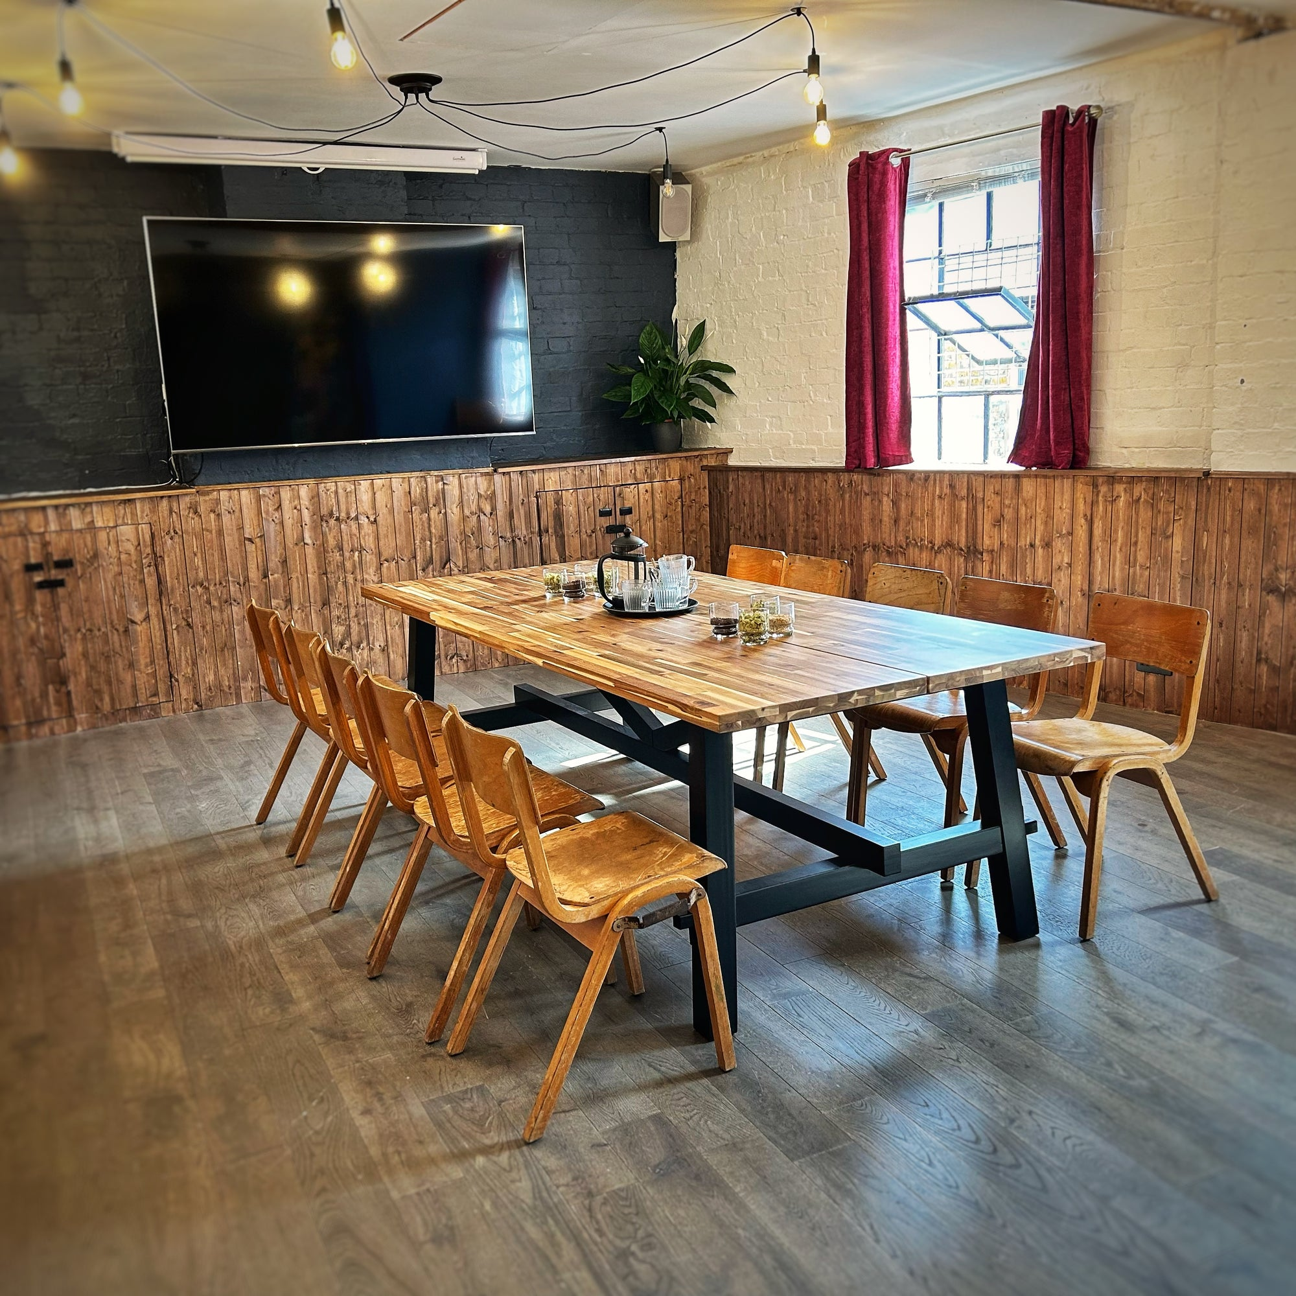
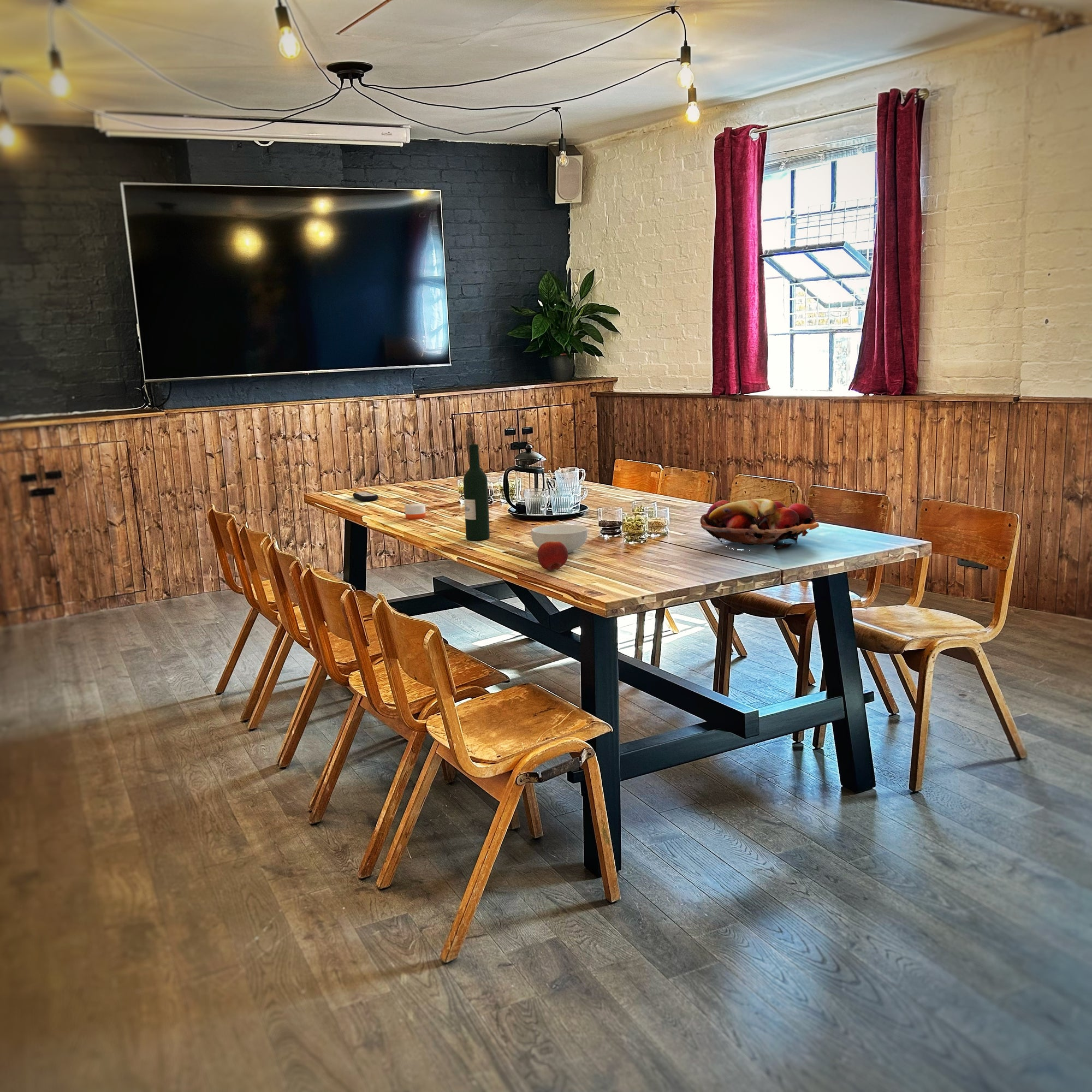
+ fruit [537,541,568,571]
+ candle [405,497,426,520]
+ cereal bowl [531,524,588,554]
+ fruit basket [700,498,820,550]
+ wine bottle [463,444,490,541]
+ remote control [352,491,379,501]
